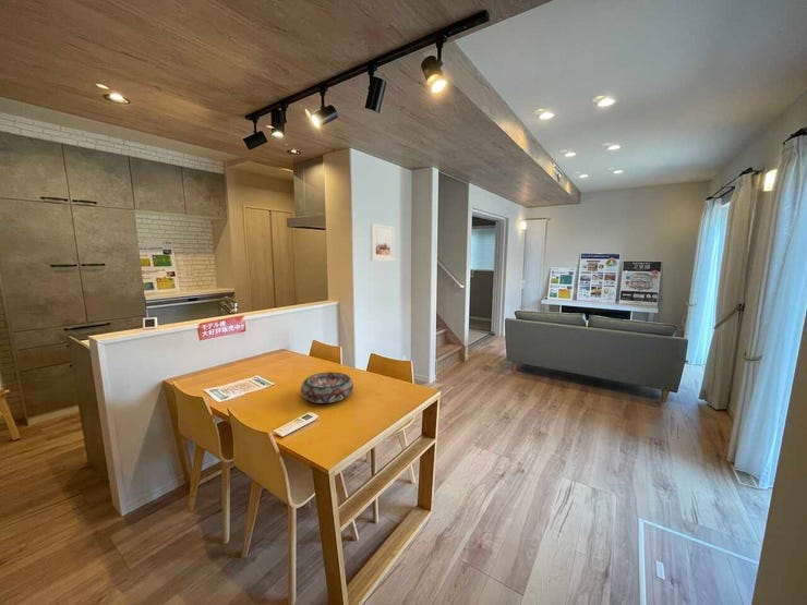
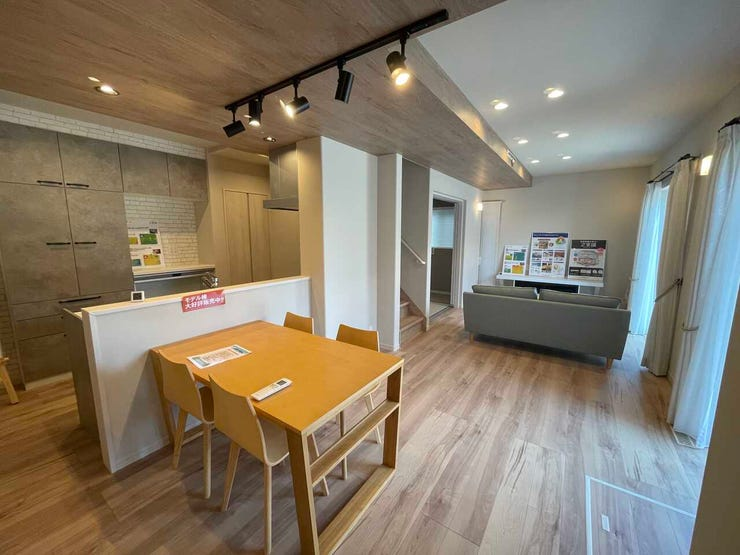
- decorative bowl [300,371,354,404]
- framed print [370,222,396,263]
